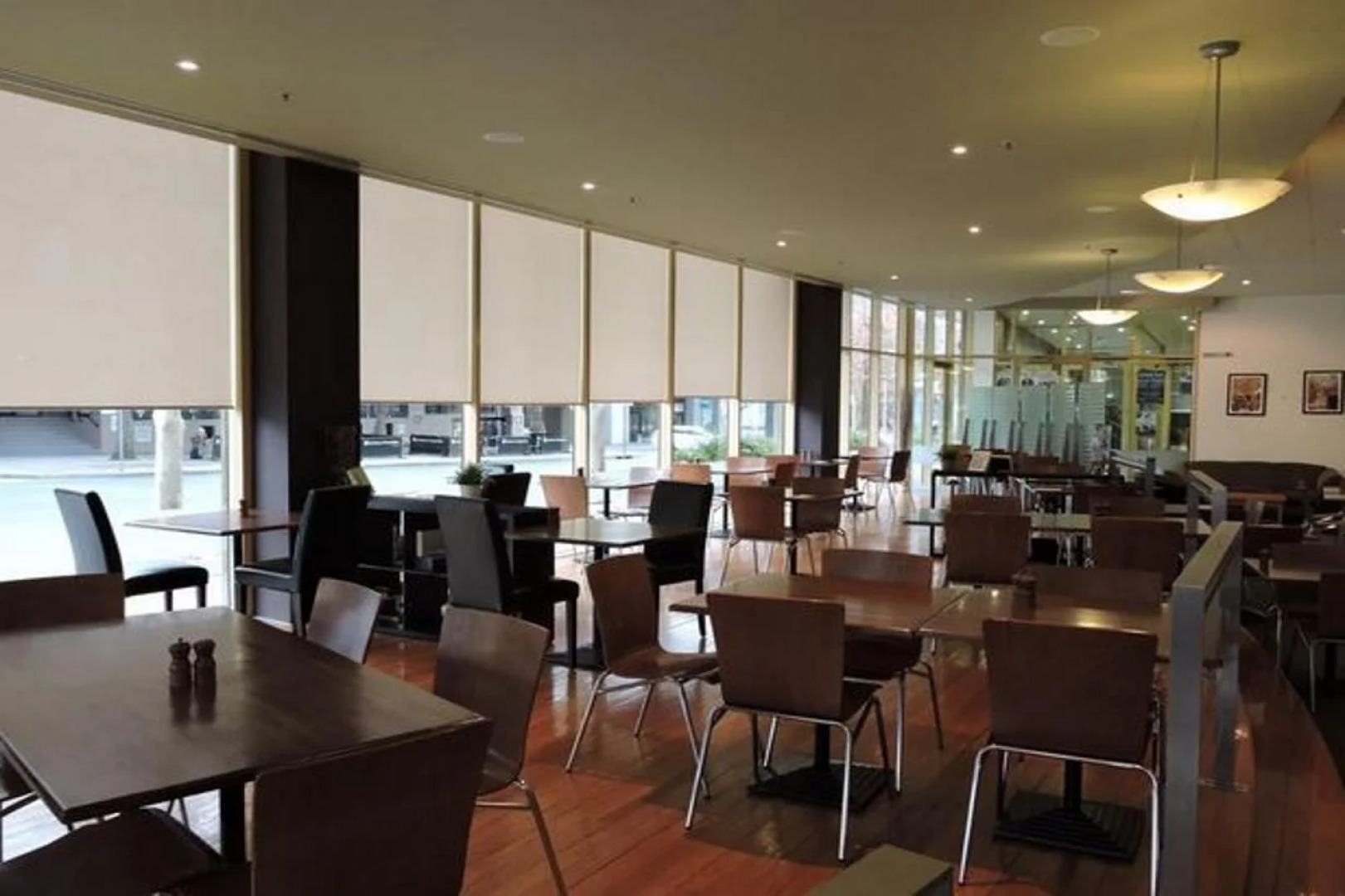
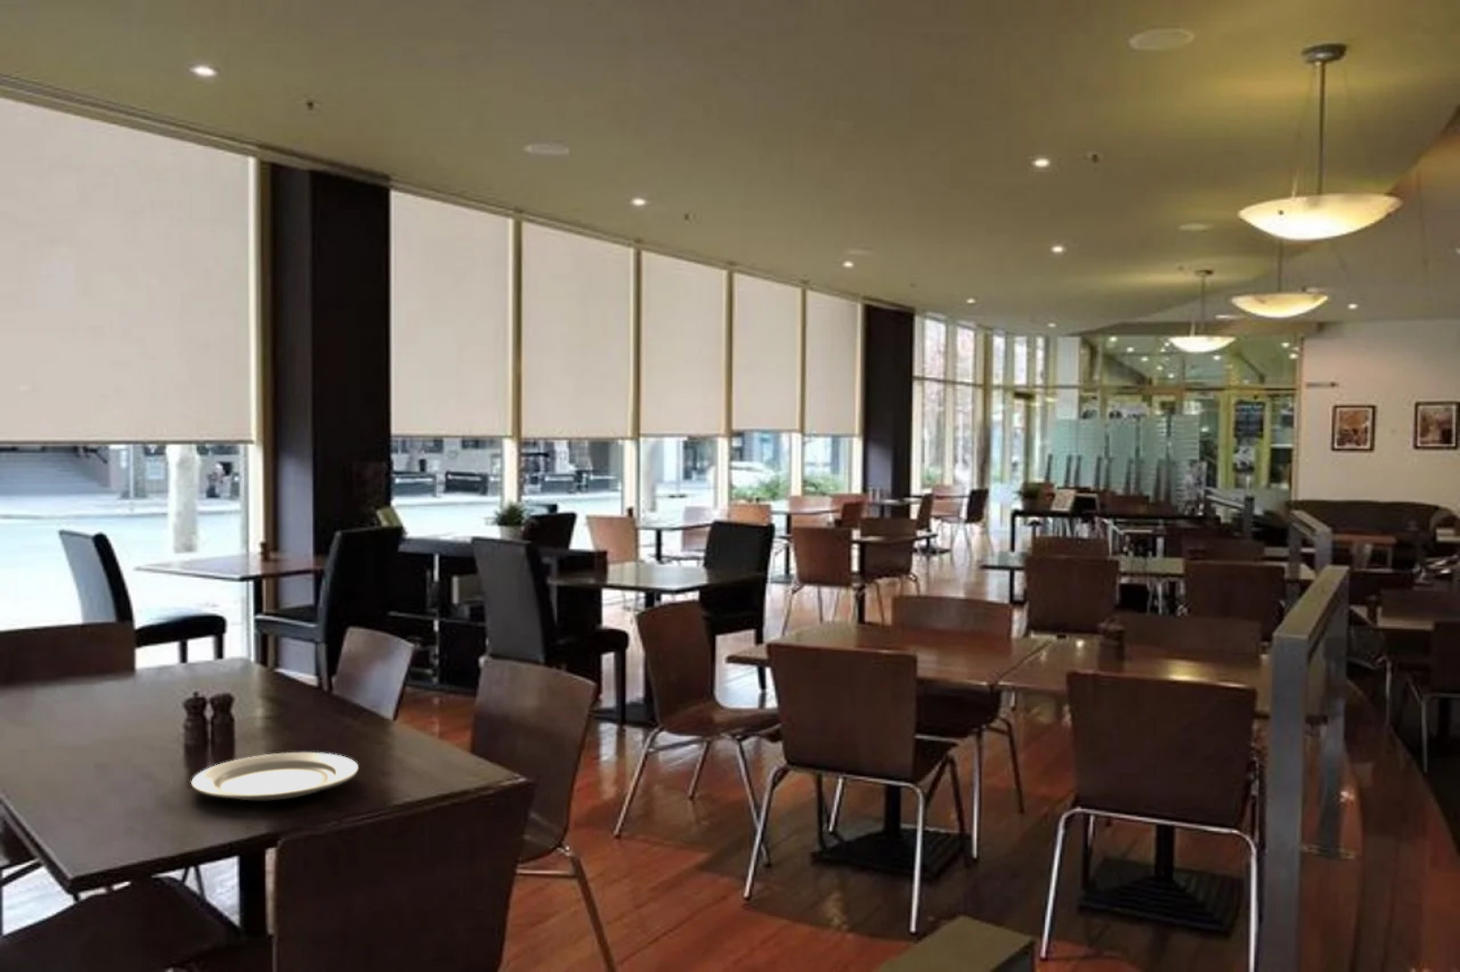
+ chinaware [190,752,359,801]
